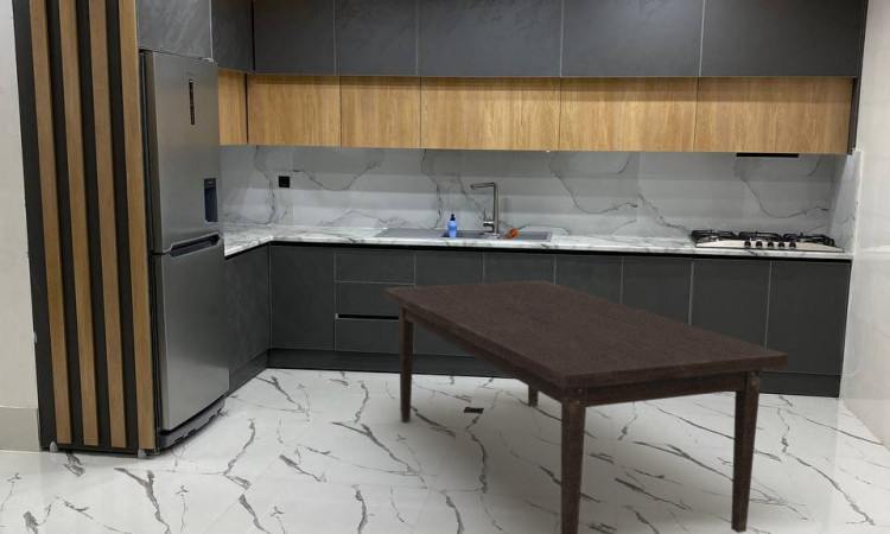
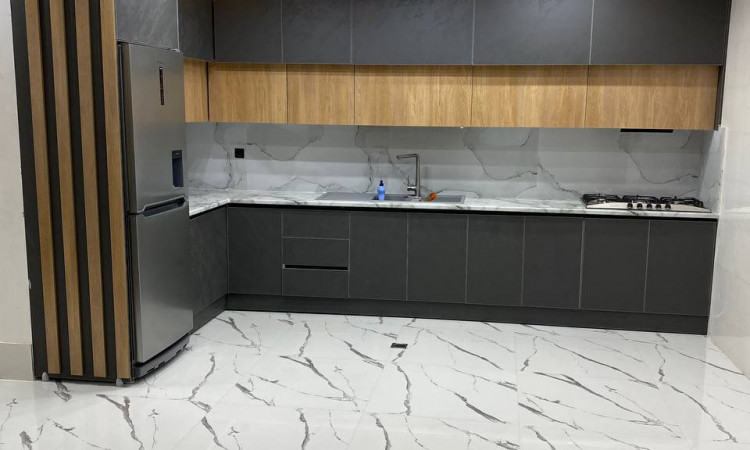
- dining table [382,279,789,534]
